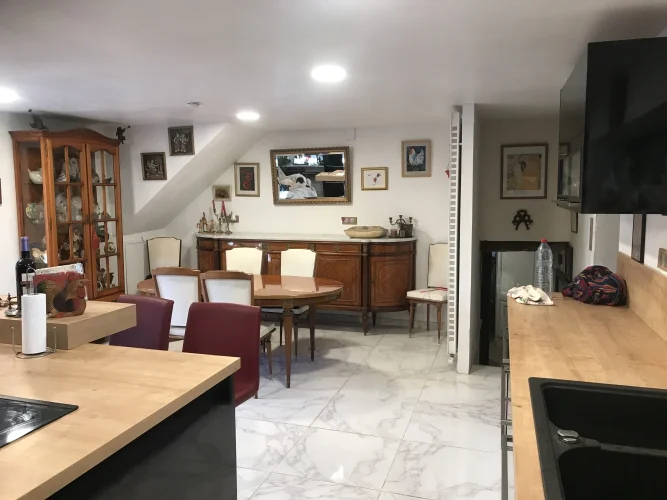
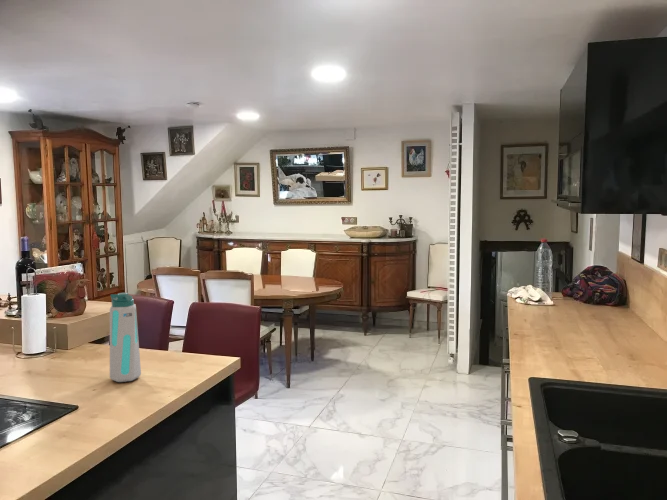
+ water bottle [109,292,142,383]
